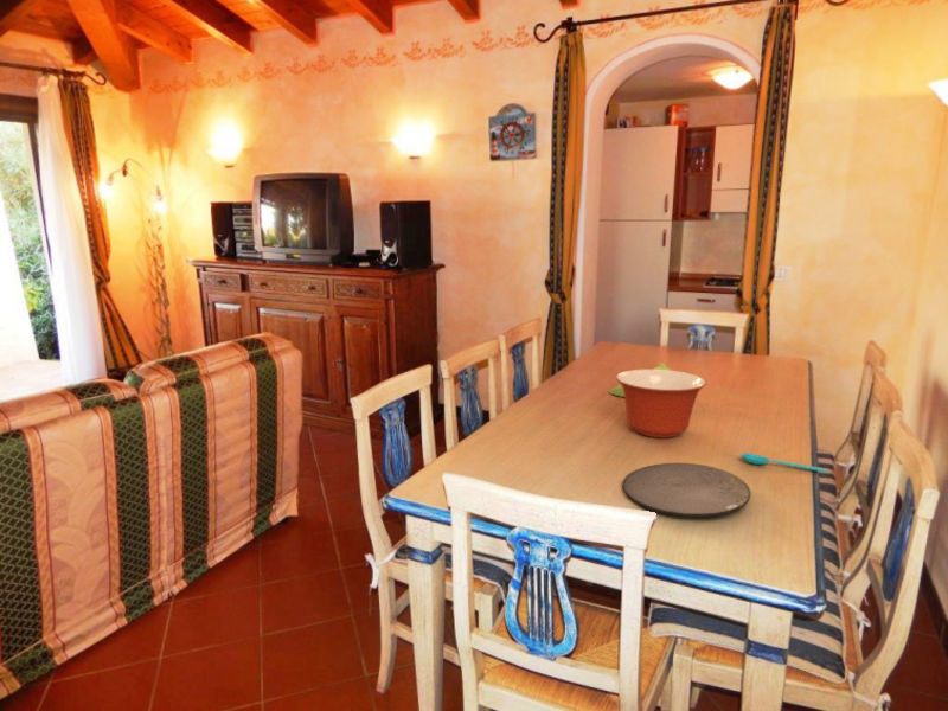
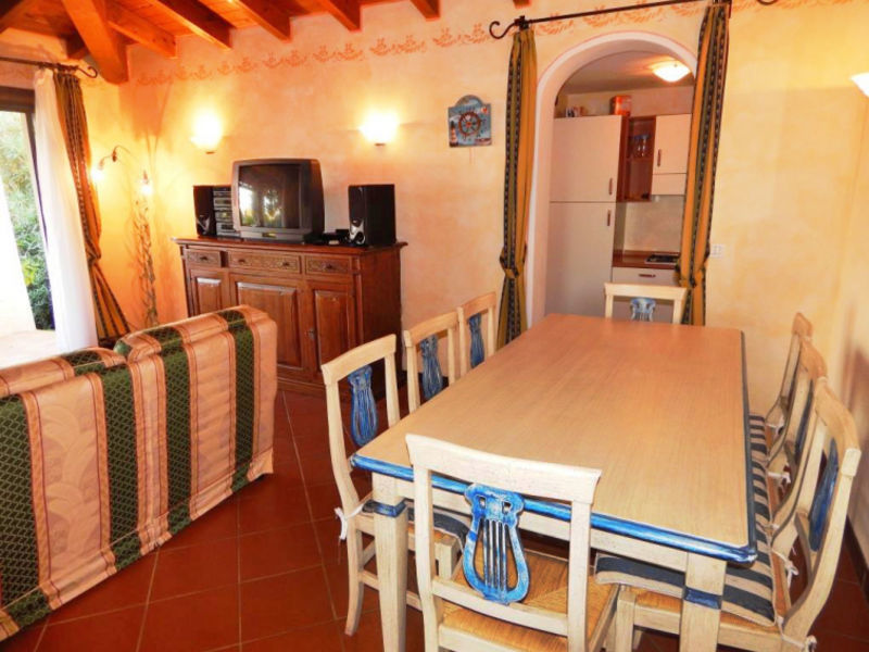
- mixing bowl [615,369,707,438]
- spoon [739,453,828,474]
- vase [608,363,673,398]
- plate [622,462,752,518]
